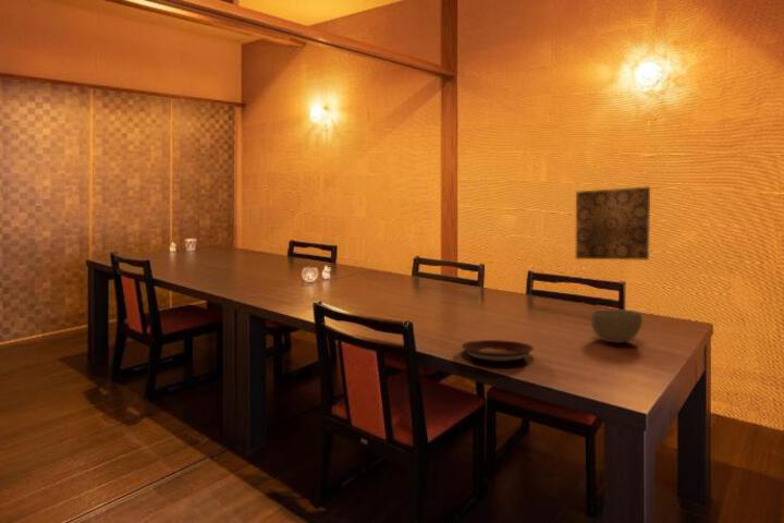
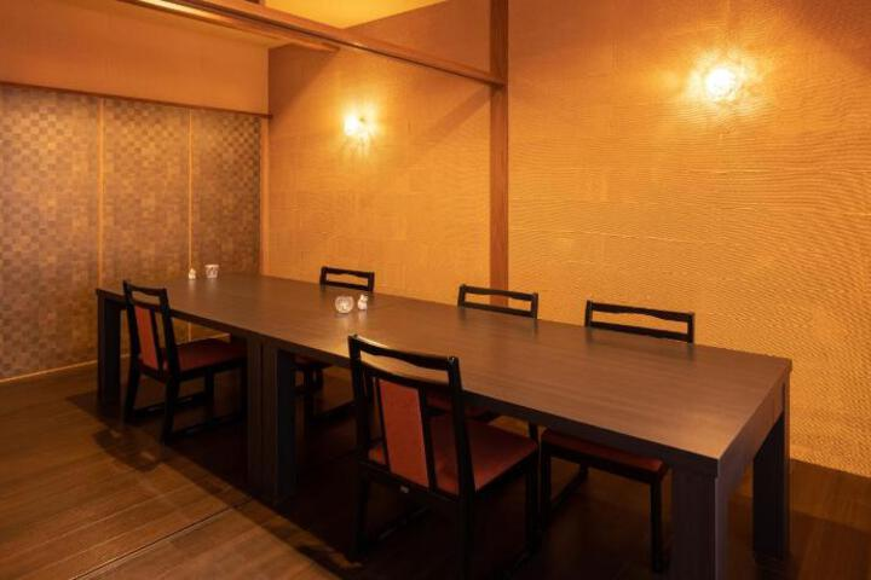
- wall art [575,185,651,262]
- plate [461,339,535,363]
- bowl [590,309,644,344]
